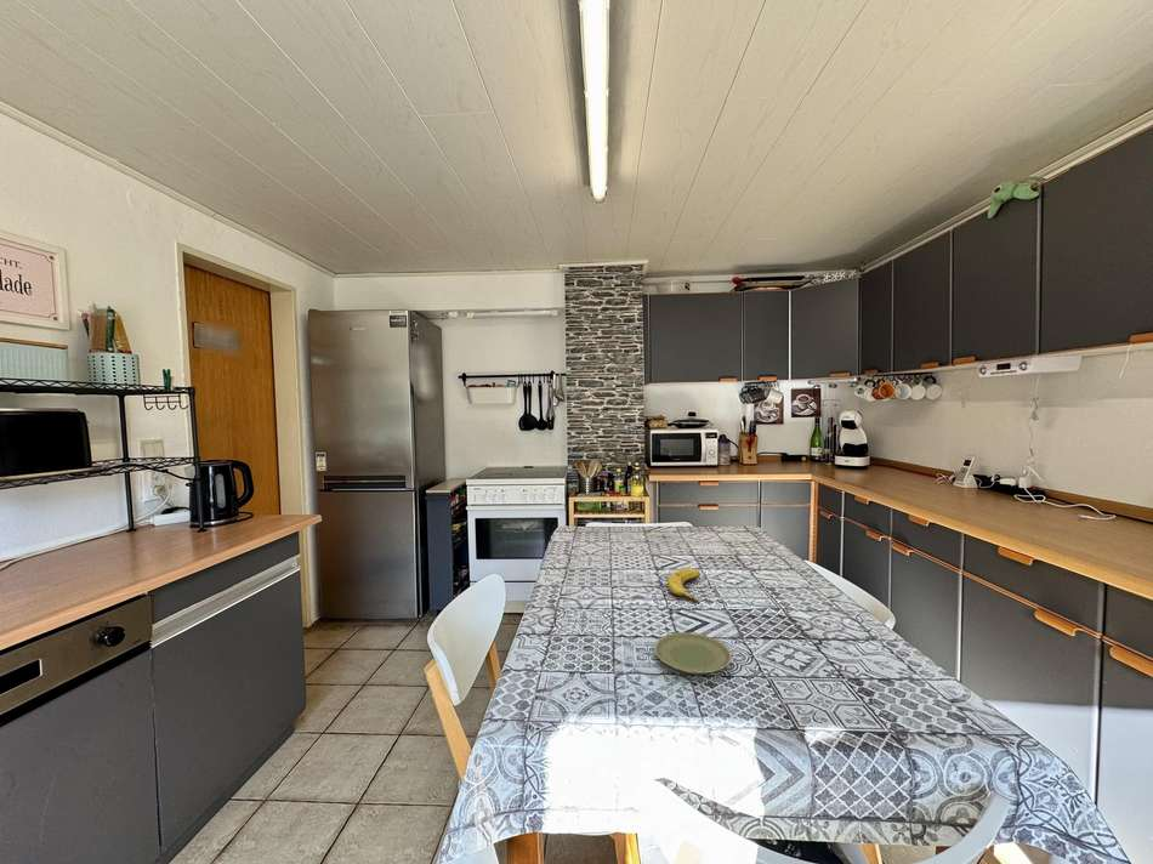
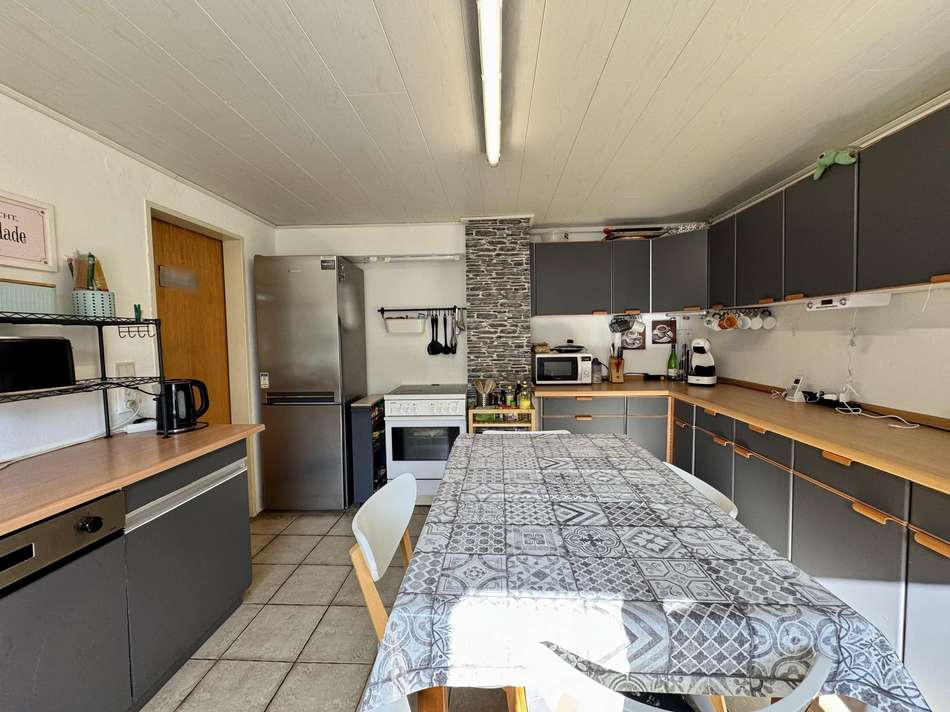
- banana [666,568,702,604]
- plate [653,632,733,675]
